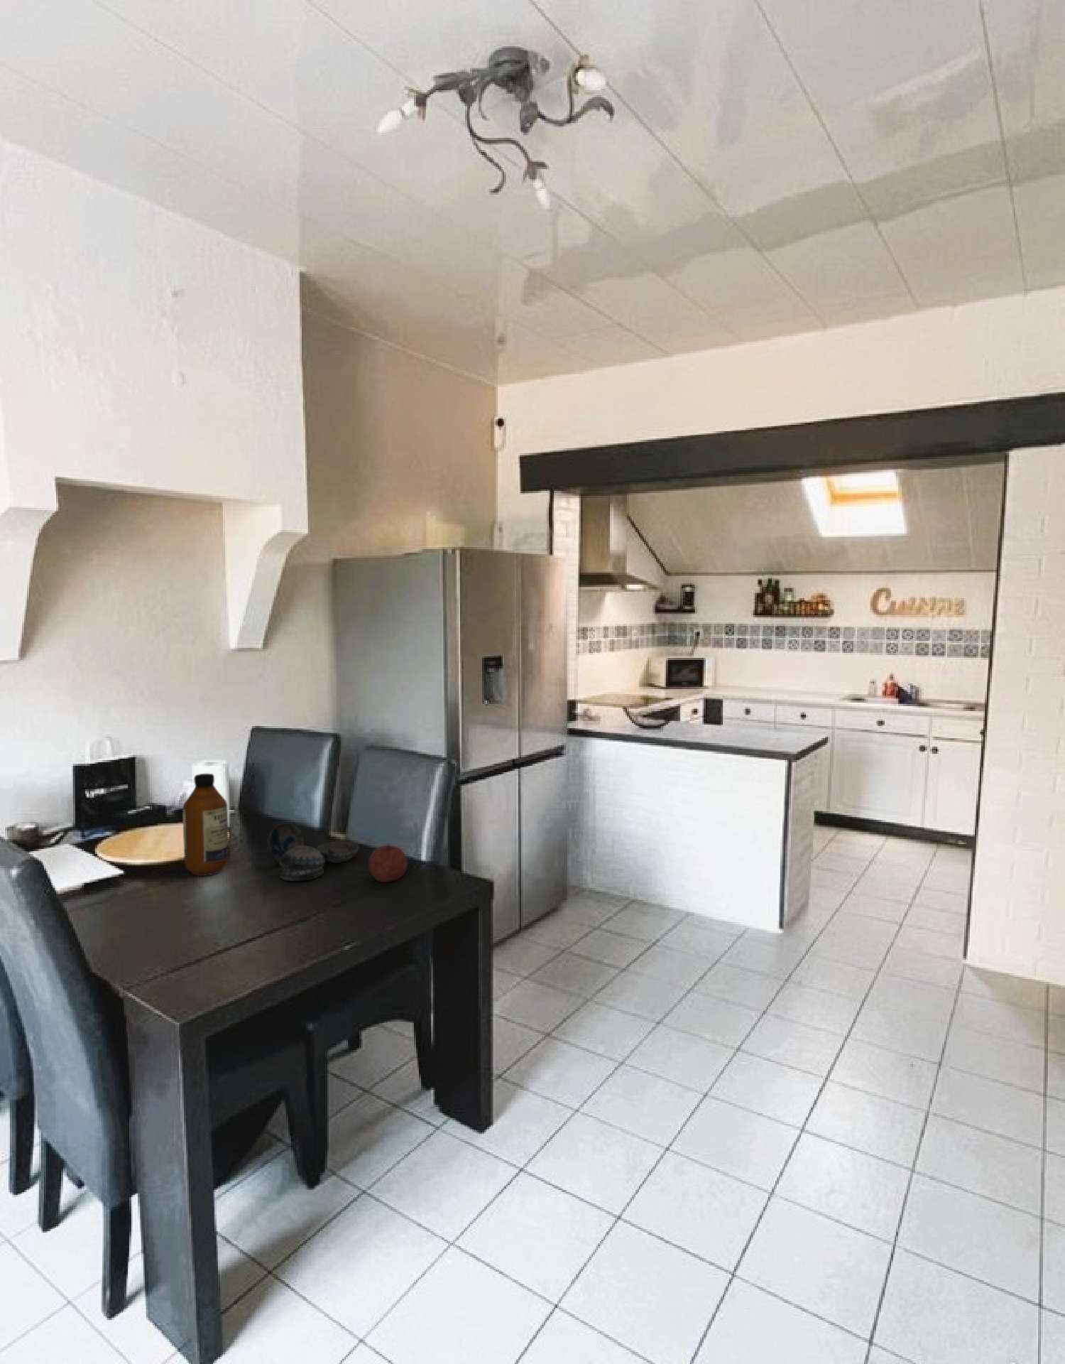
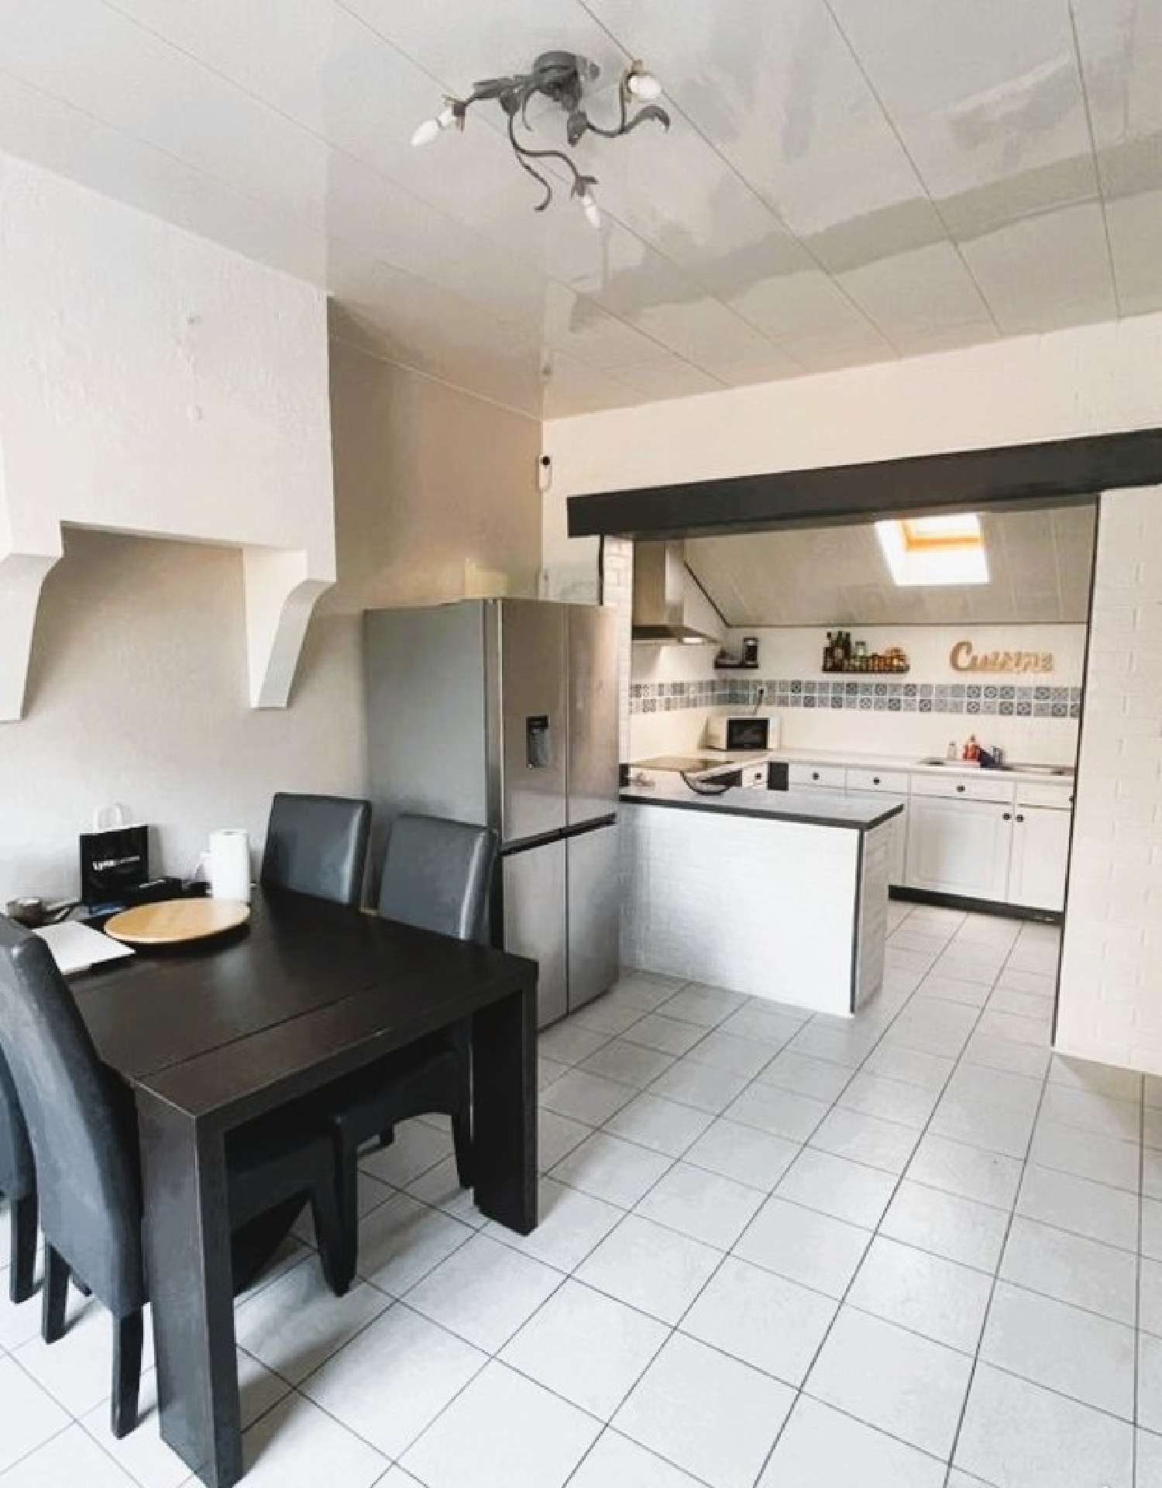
- fruit [368,843,409,884]
- bottle [182,773,229,877]
- decorative bowl [267,822,360,881]
